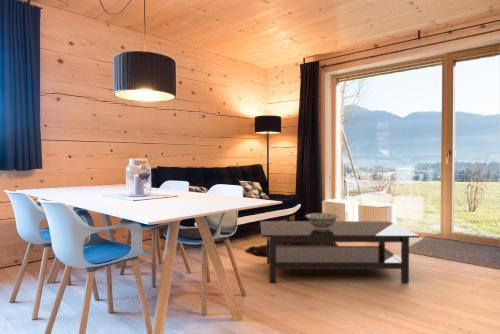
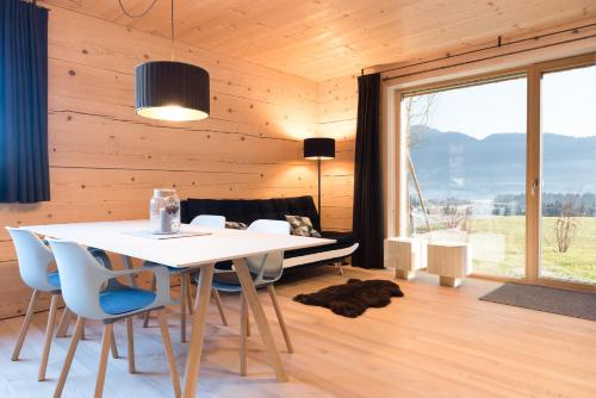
- decorative bowl [304,212,340,230]
- coffee table [259,220,420,284]
